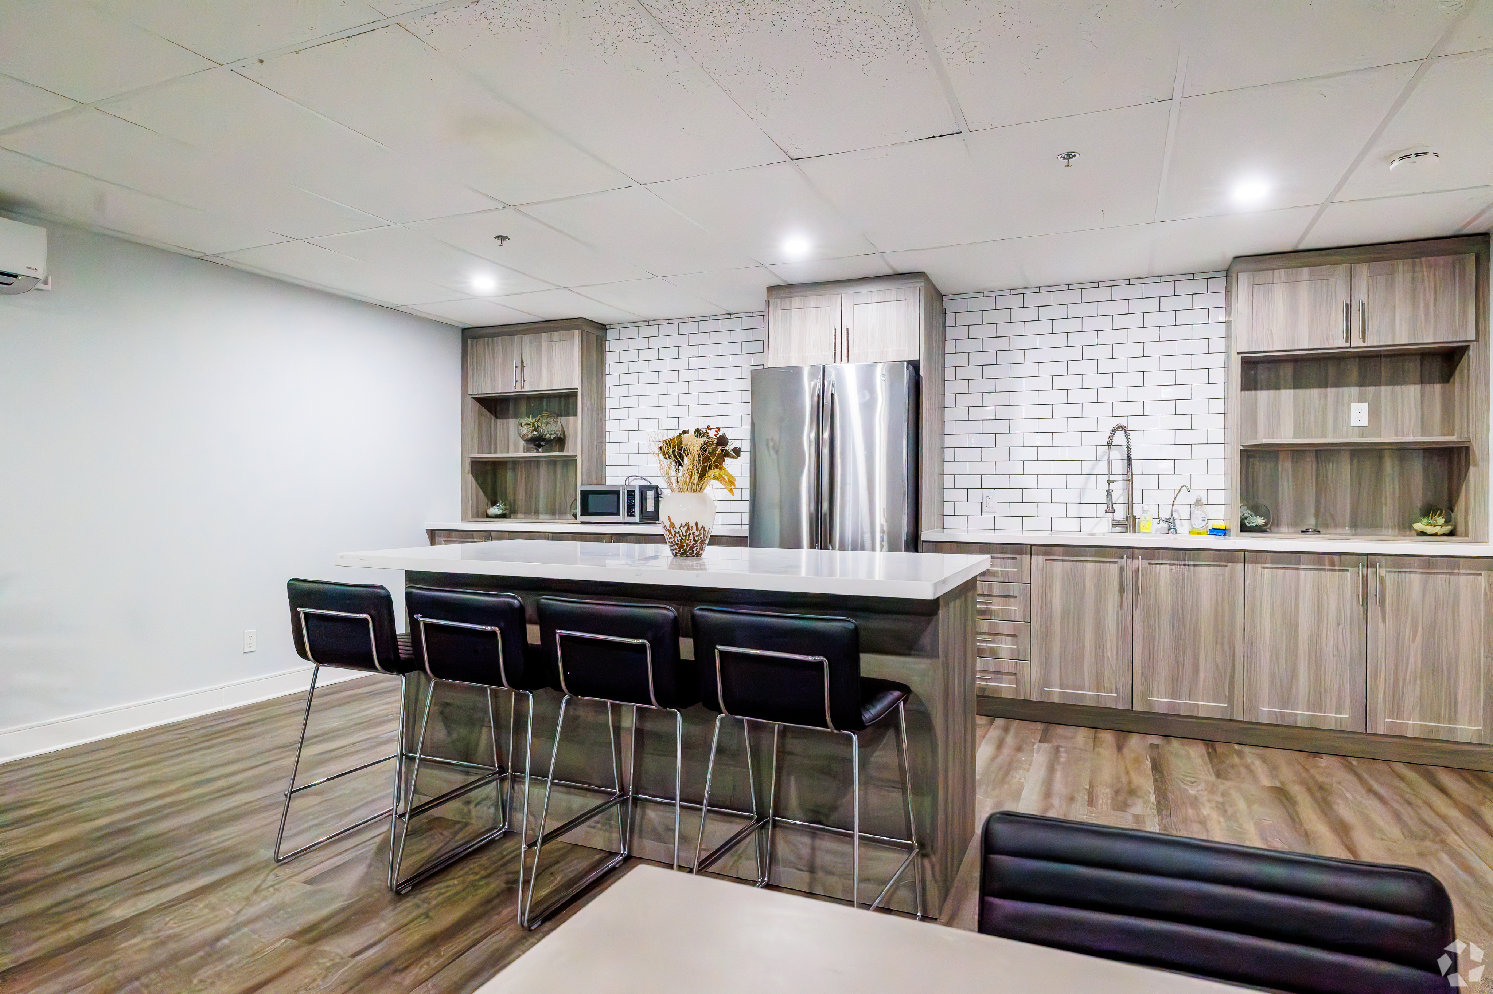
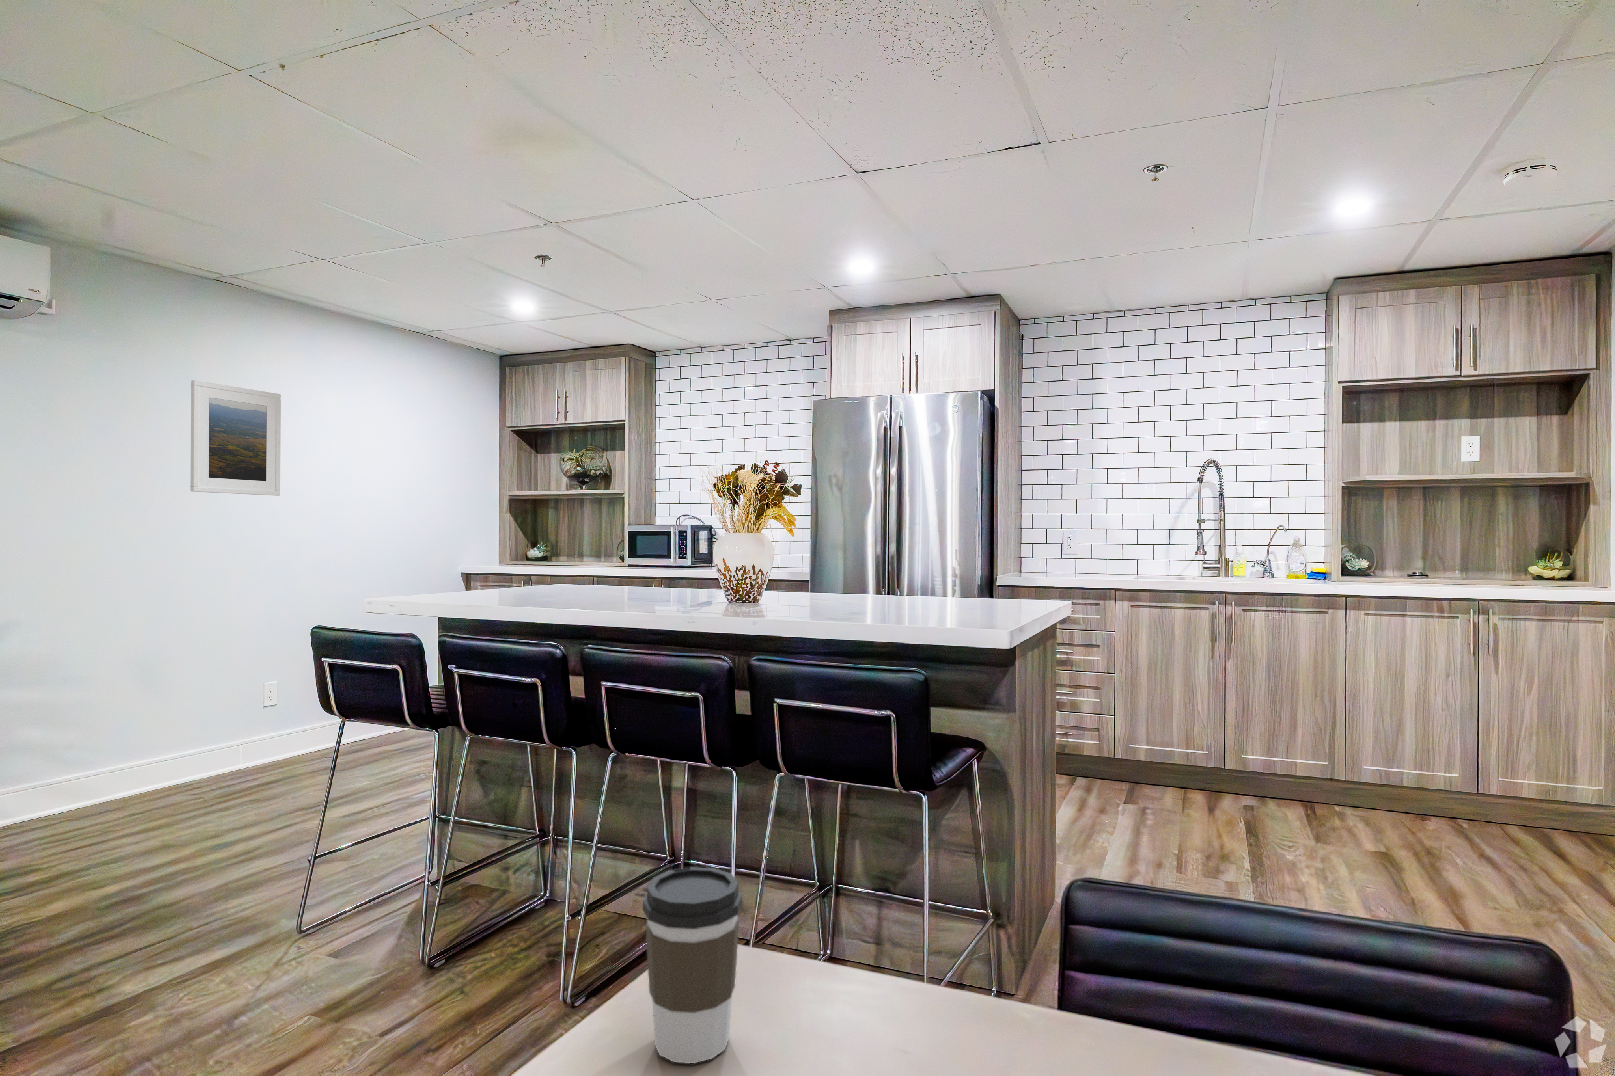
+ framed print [190,379,281,496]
+ coffee cup [642,867,743,1064]
